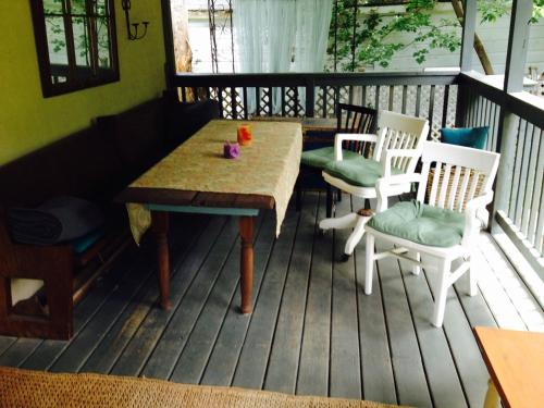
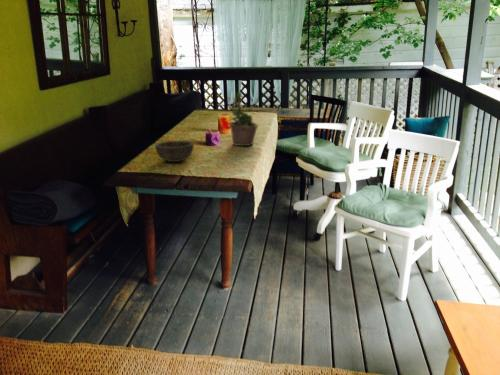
+ potted plant [228,91,260,147]
+ bowl [154,140,195,163]
